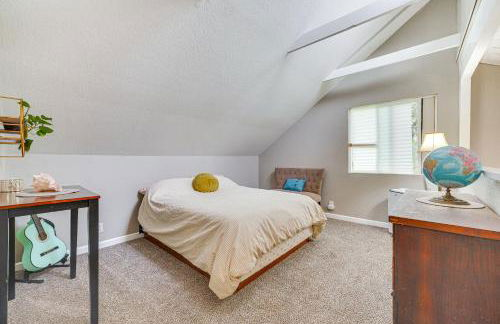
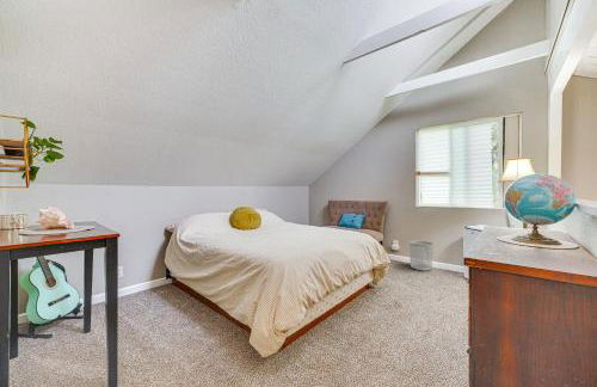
+ waste bin [408,240,435,271]
